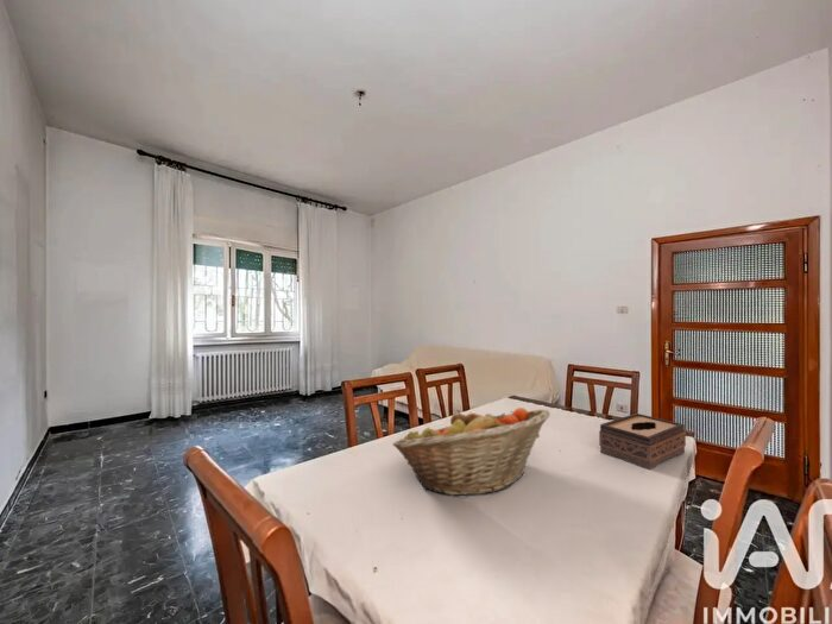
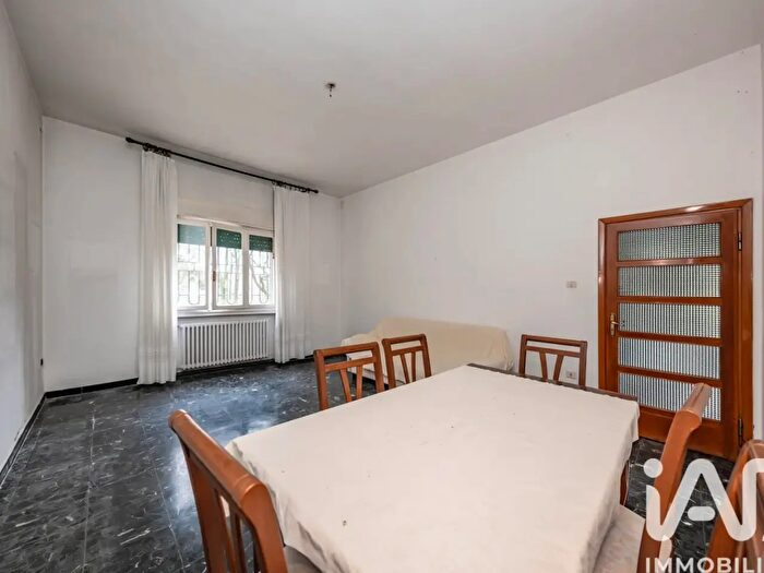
- fruit basket [391,406,551,497]
- tissue box [598,412,687,471]
